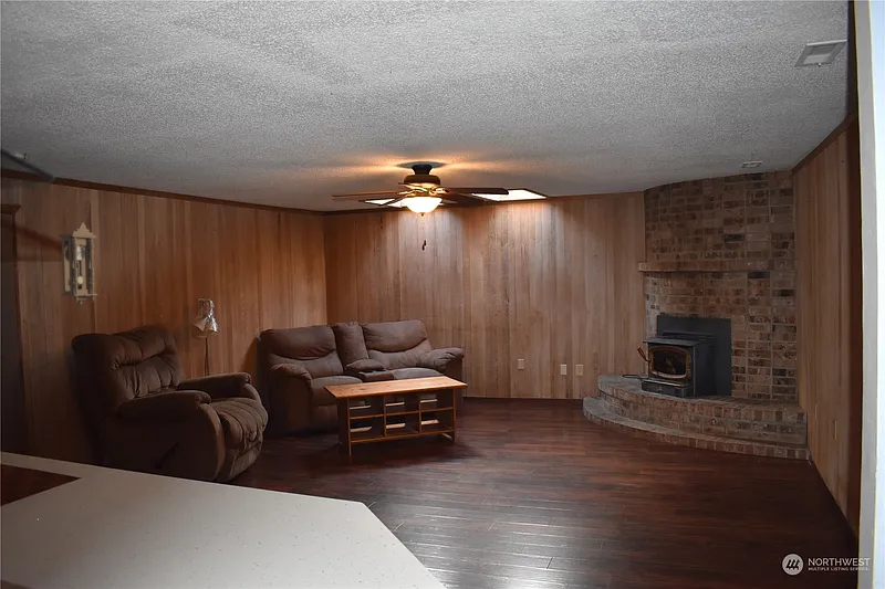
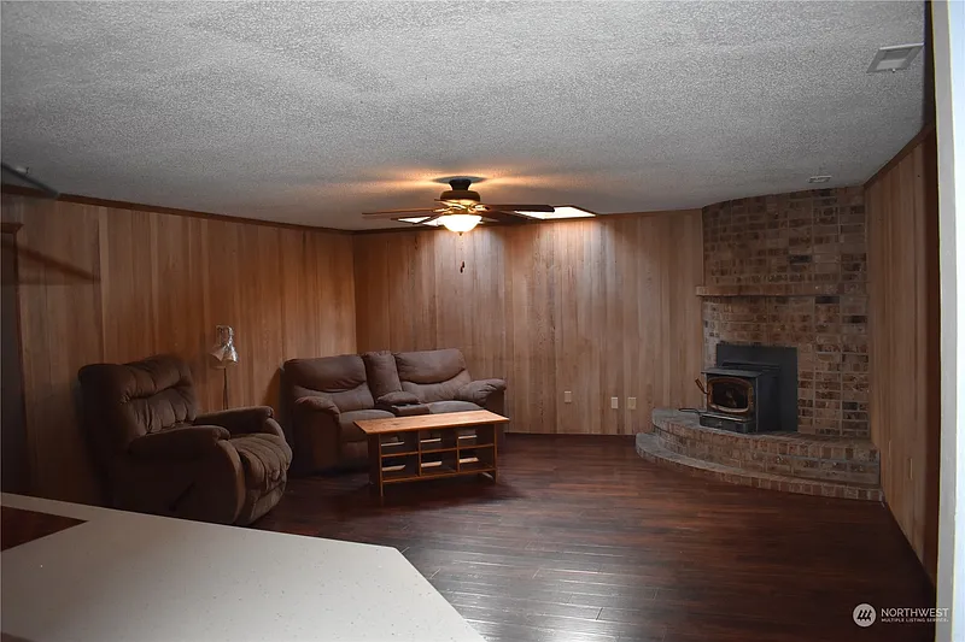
- pendulum clock [58,221,98,307]
